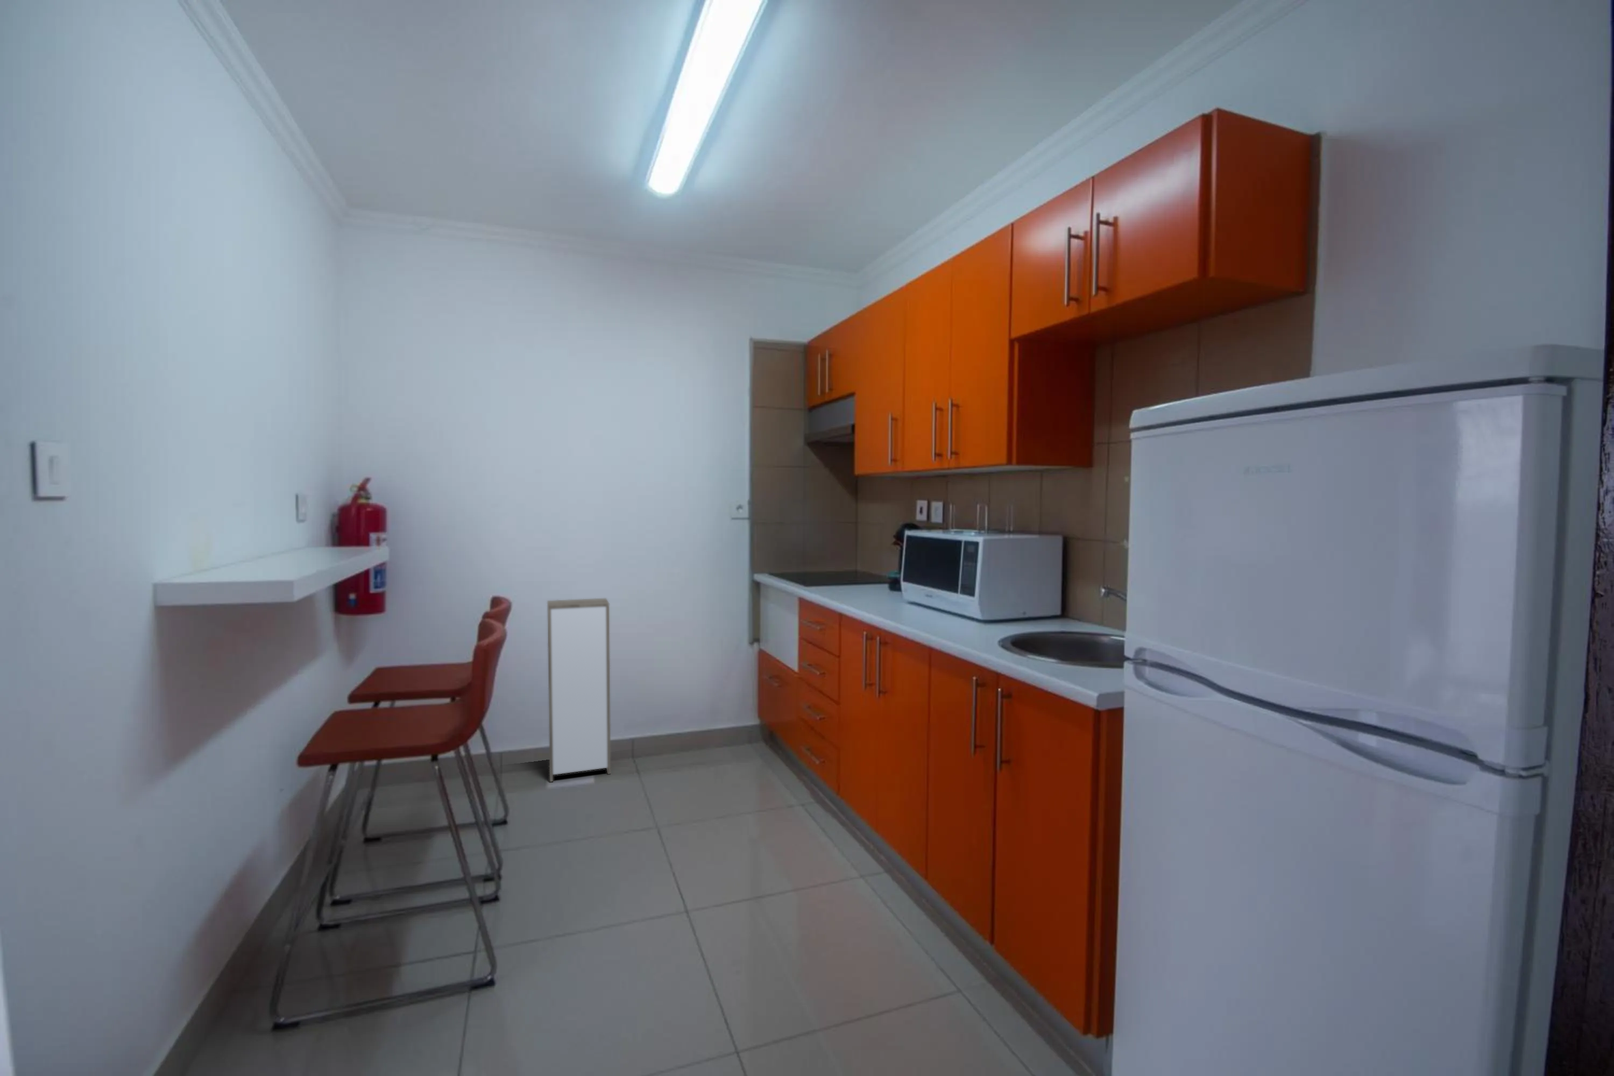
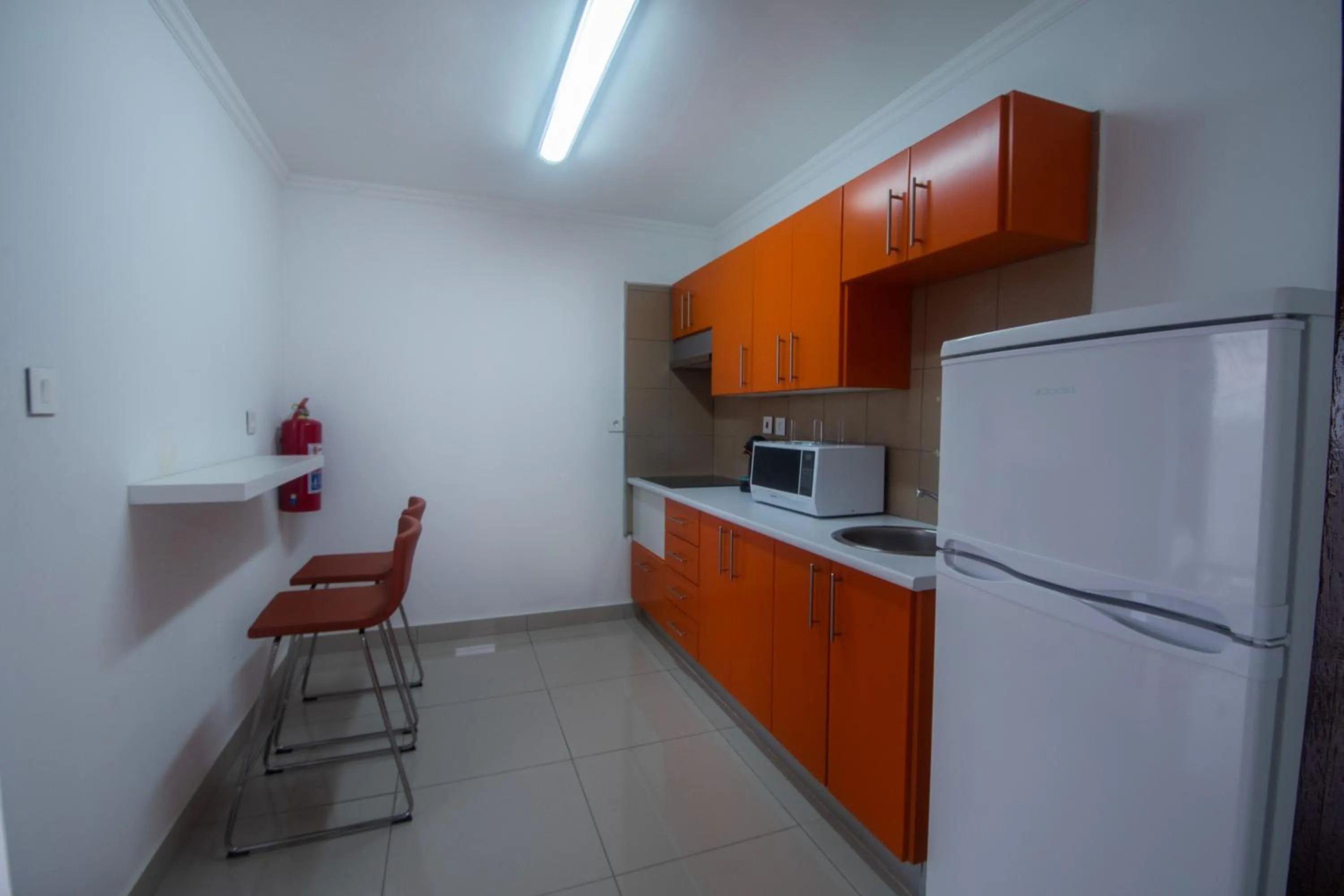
- storage cabinet [546,598,611,783]
